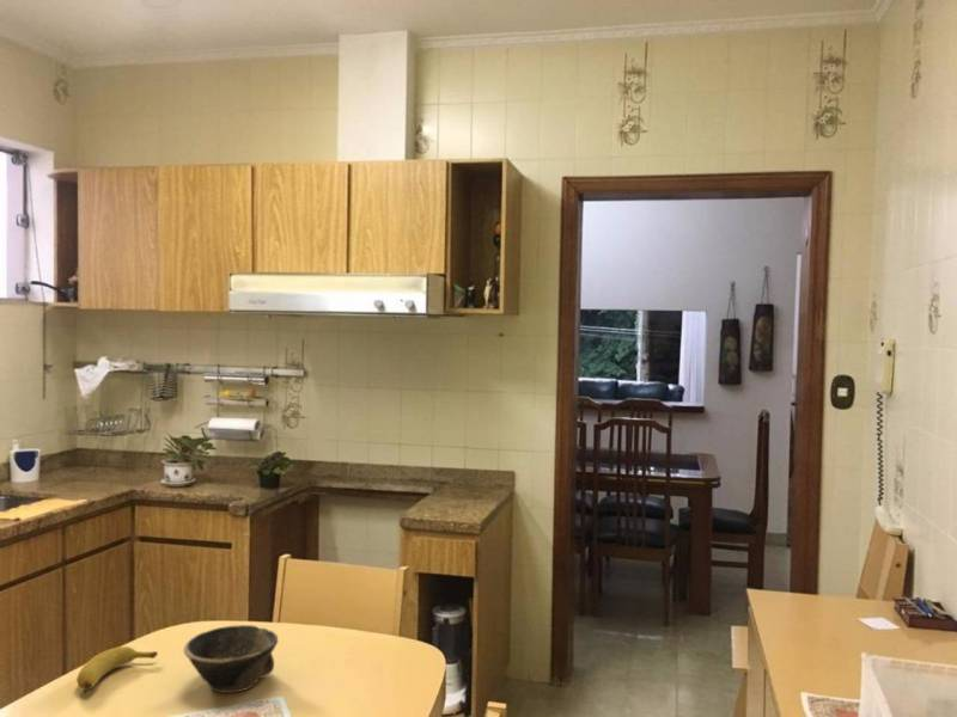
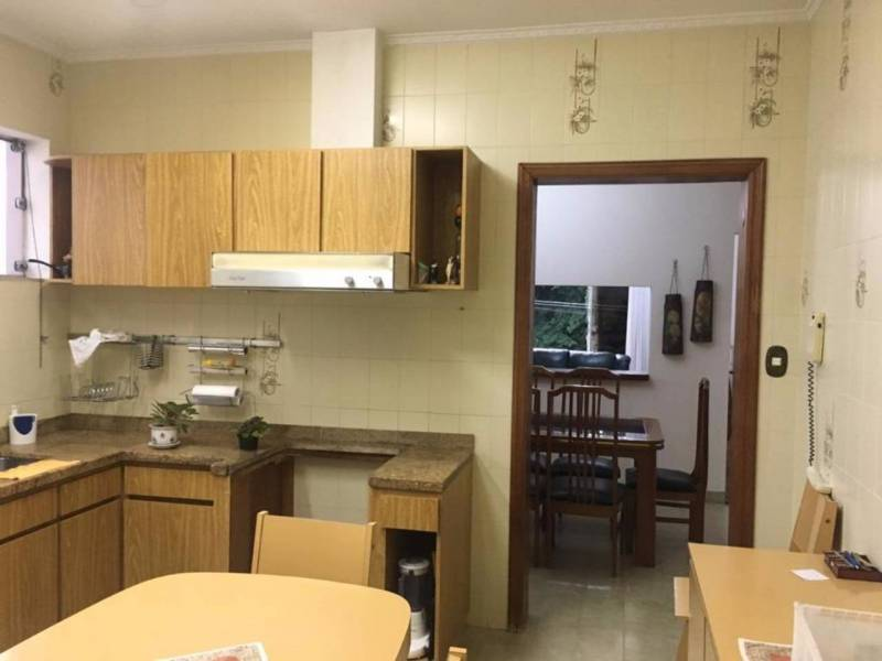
- bowl [183,624,279,694]
- banana [75,645,159,691]
